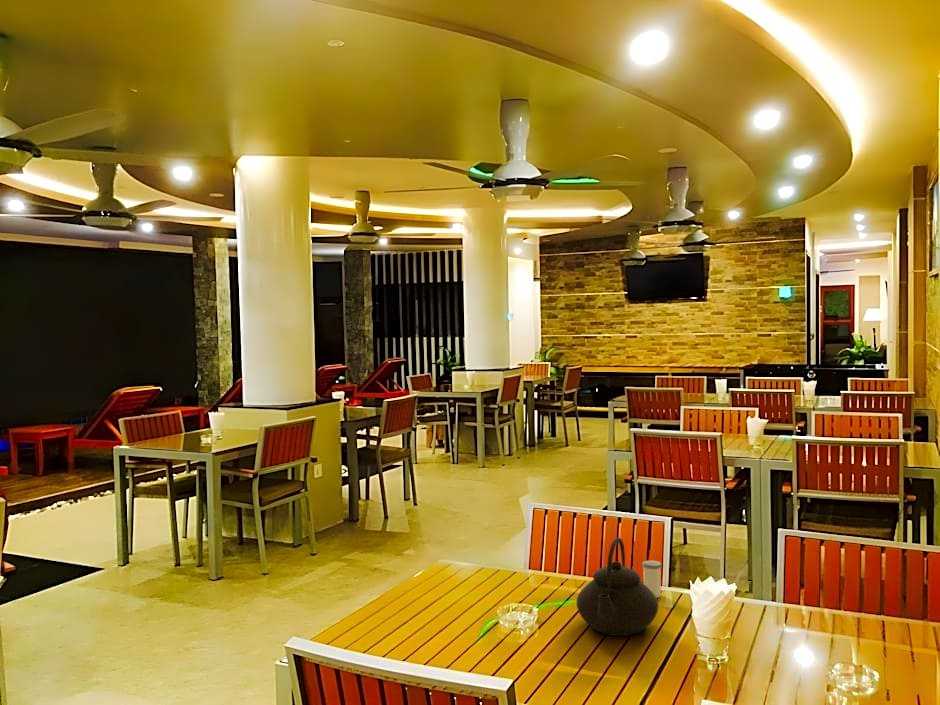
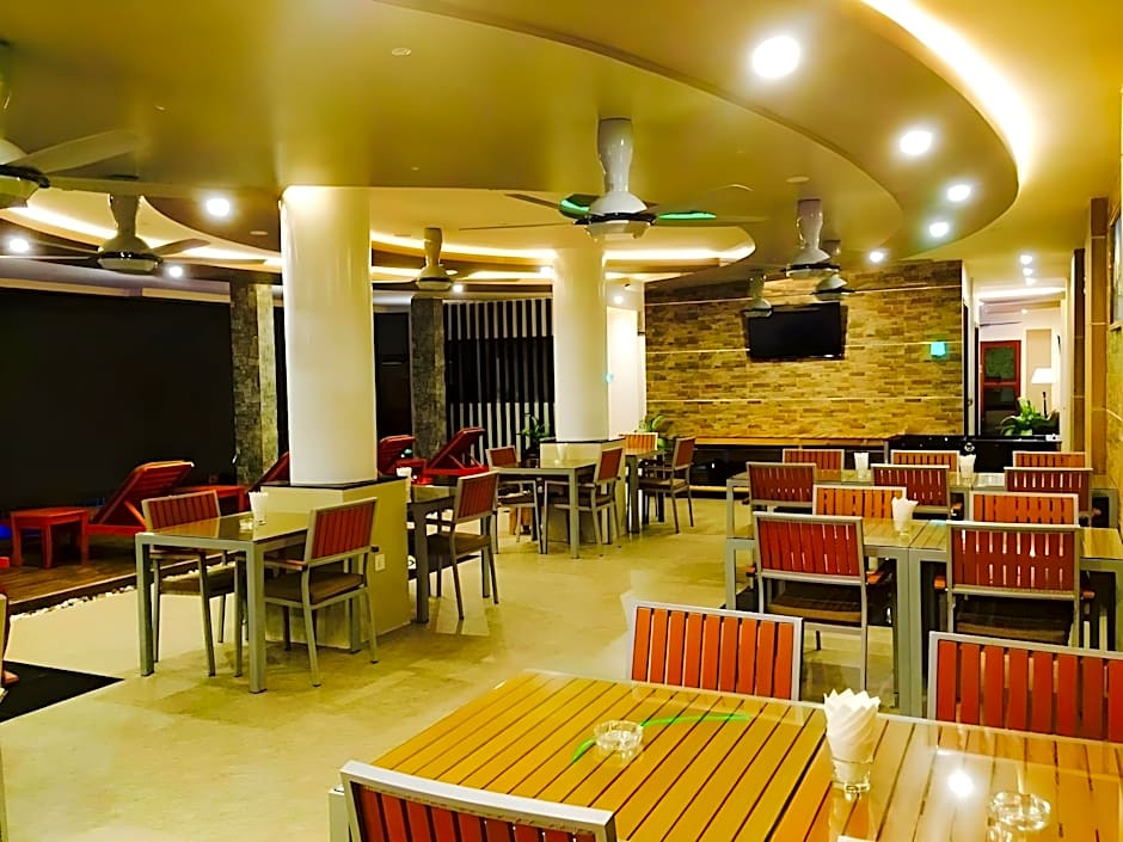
- teapot [575,536,659,637]
- salt shaker [642,560,662,599]
